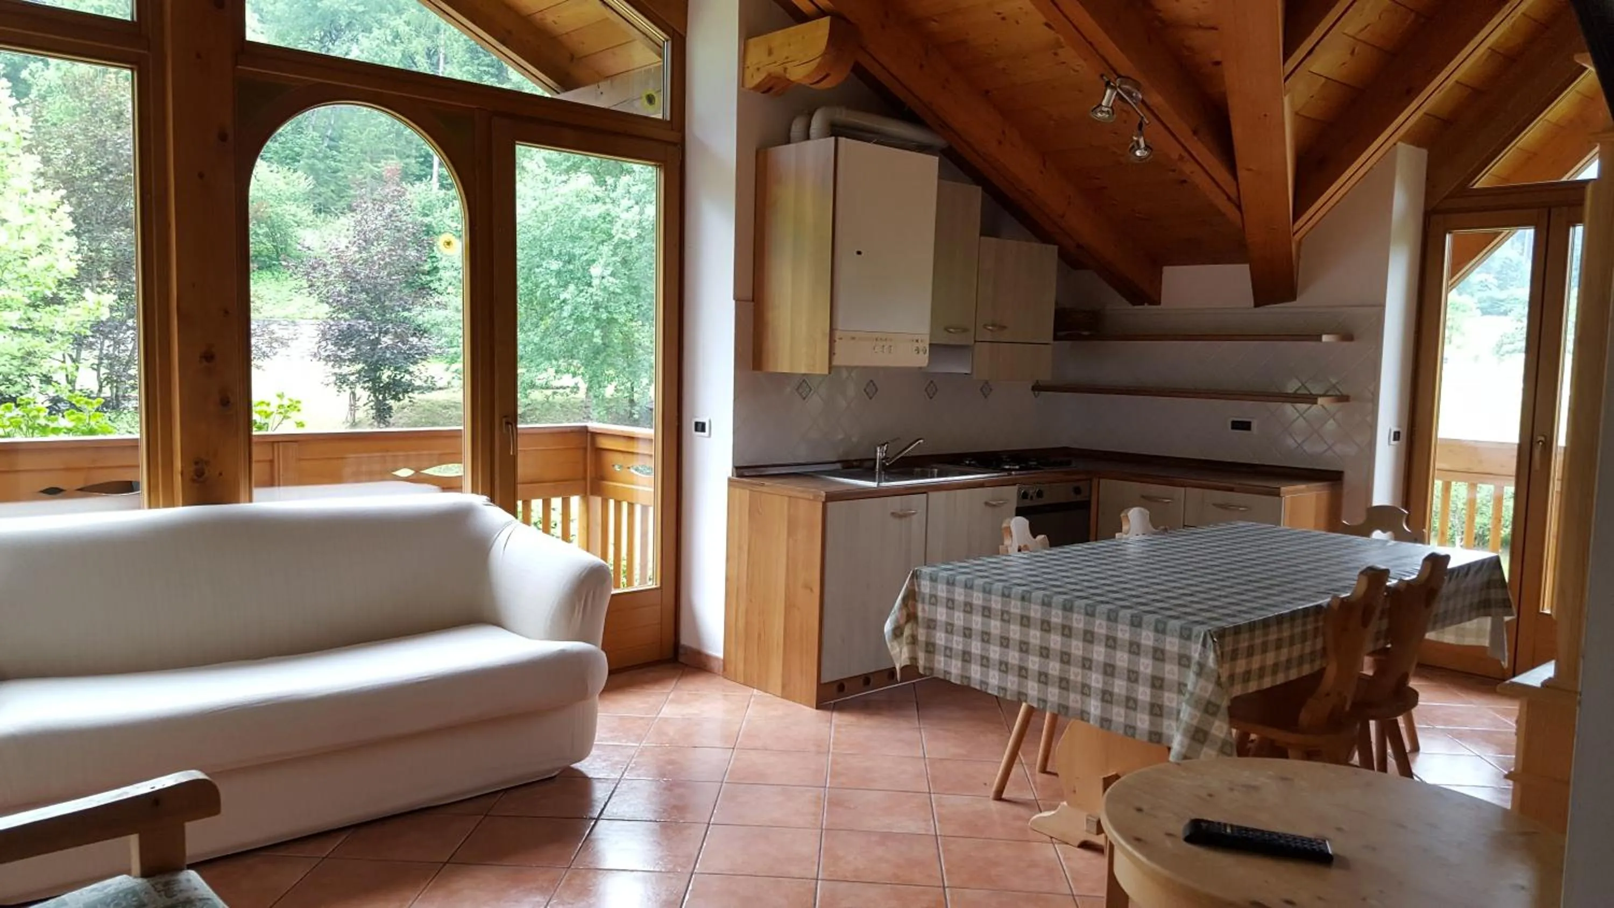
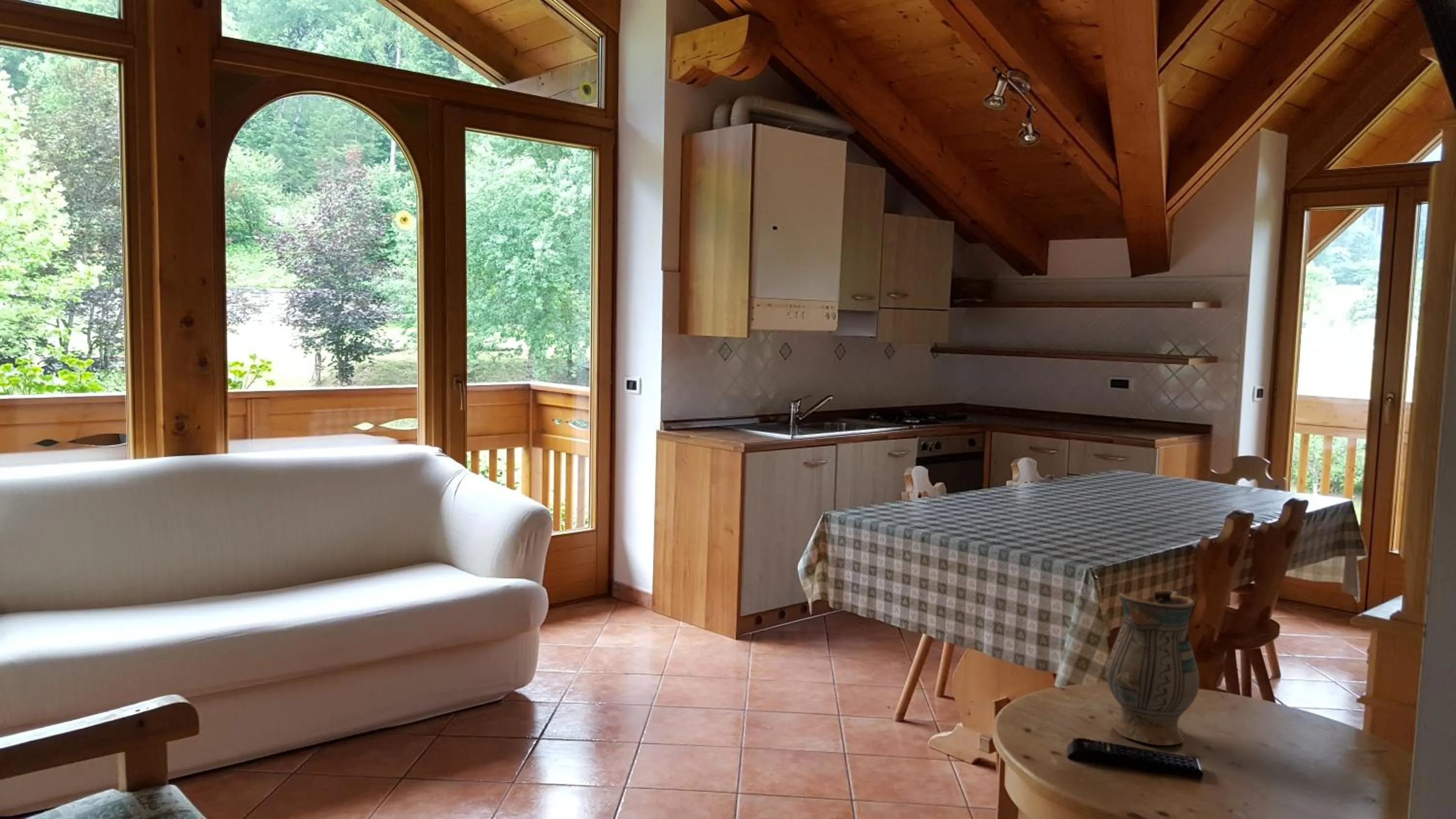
+ ceramic pitcher [1105,589,1200,746]
